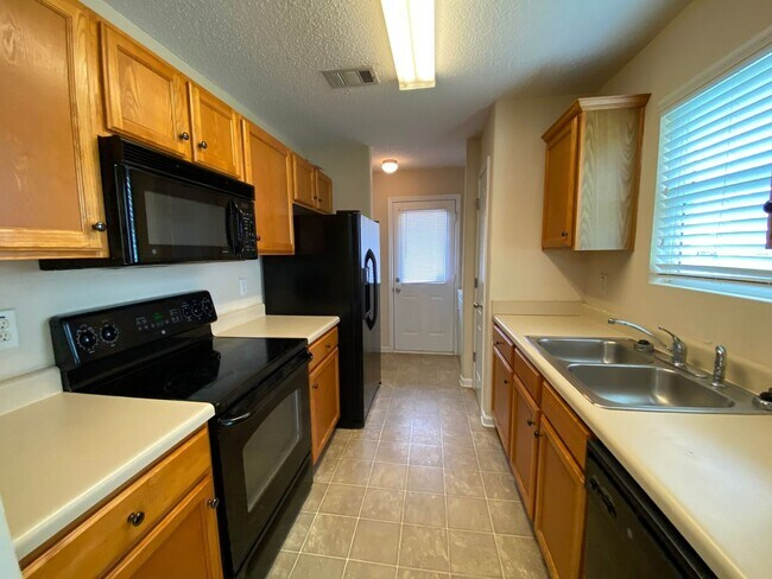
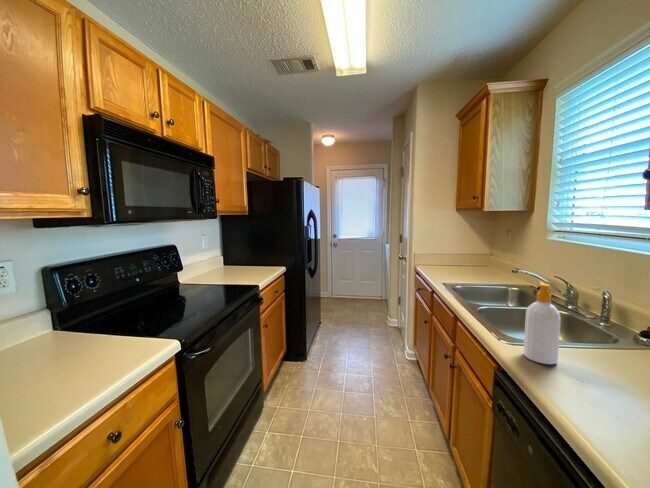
+ soap bottle [523,280,562,365]
